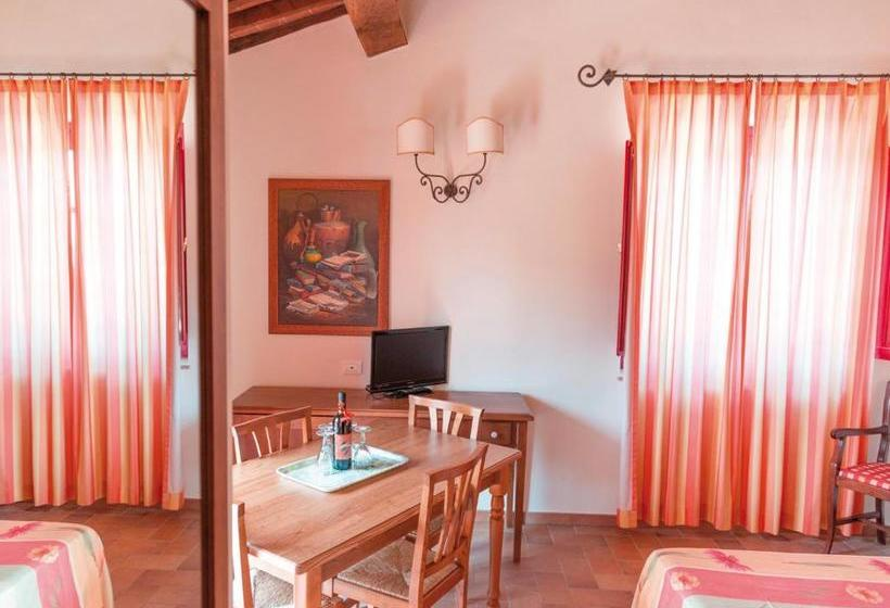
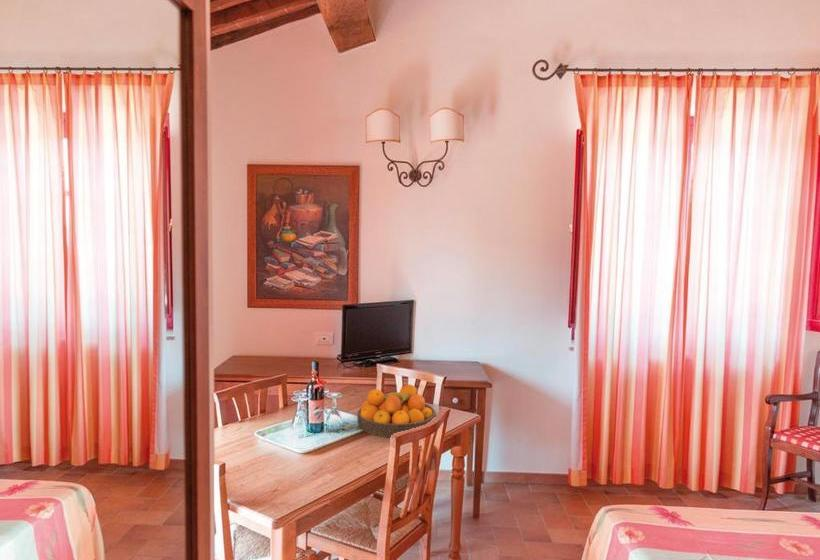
+ fruit bowl [356,383,437,438]
